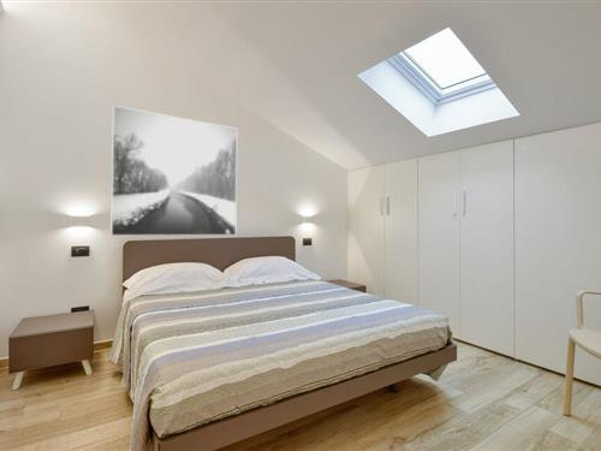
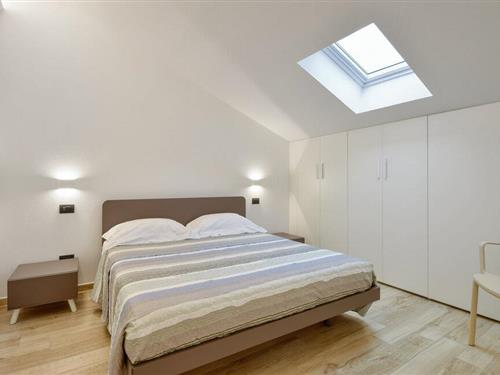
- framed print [109,105,238,237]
